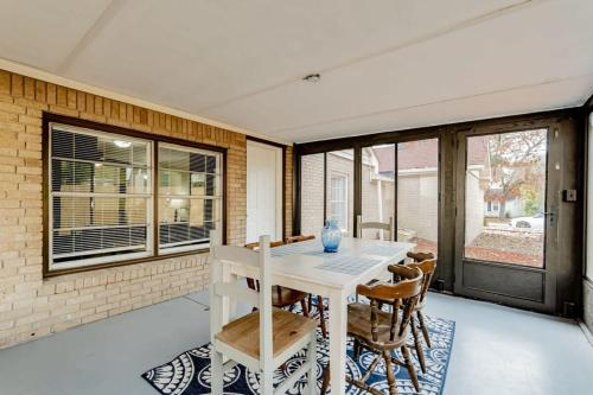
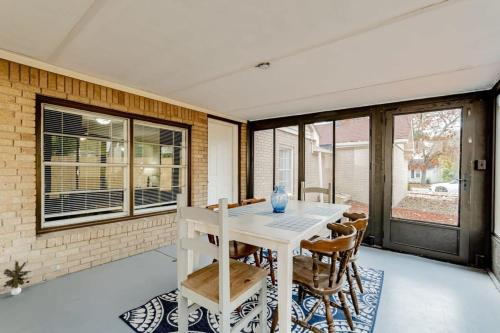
+ potted plant [2,260,32,296]
